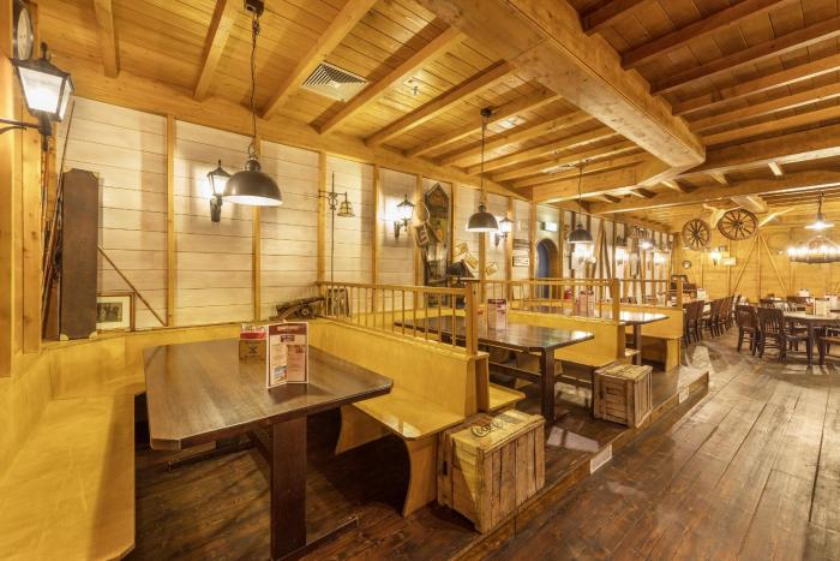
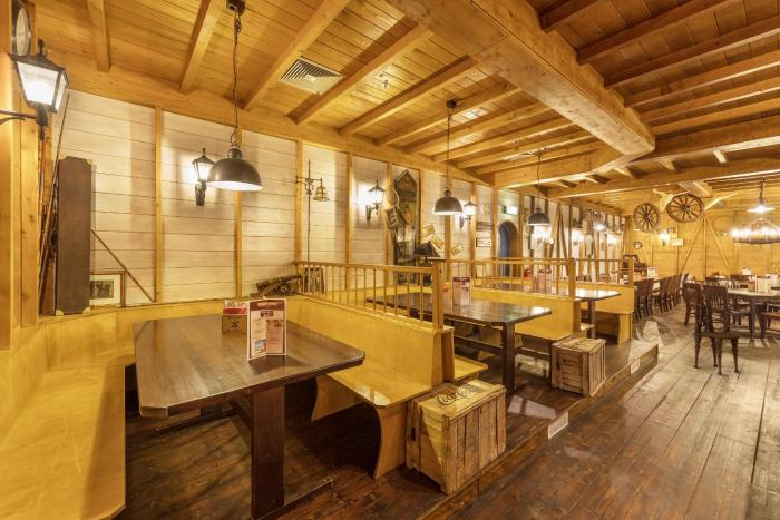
+ dining chair [693,298,741,376]
